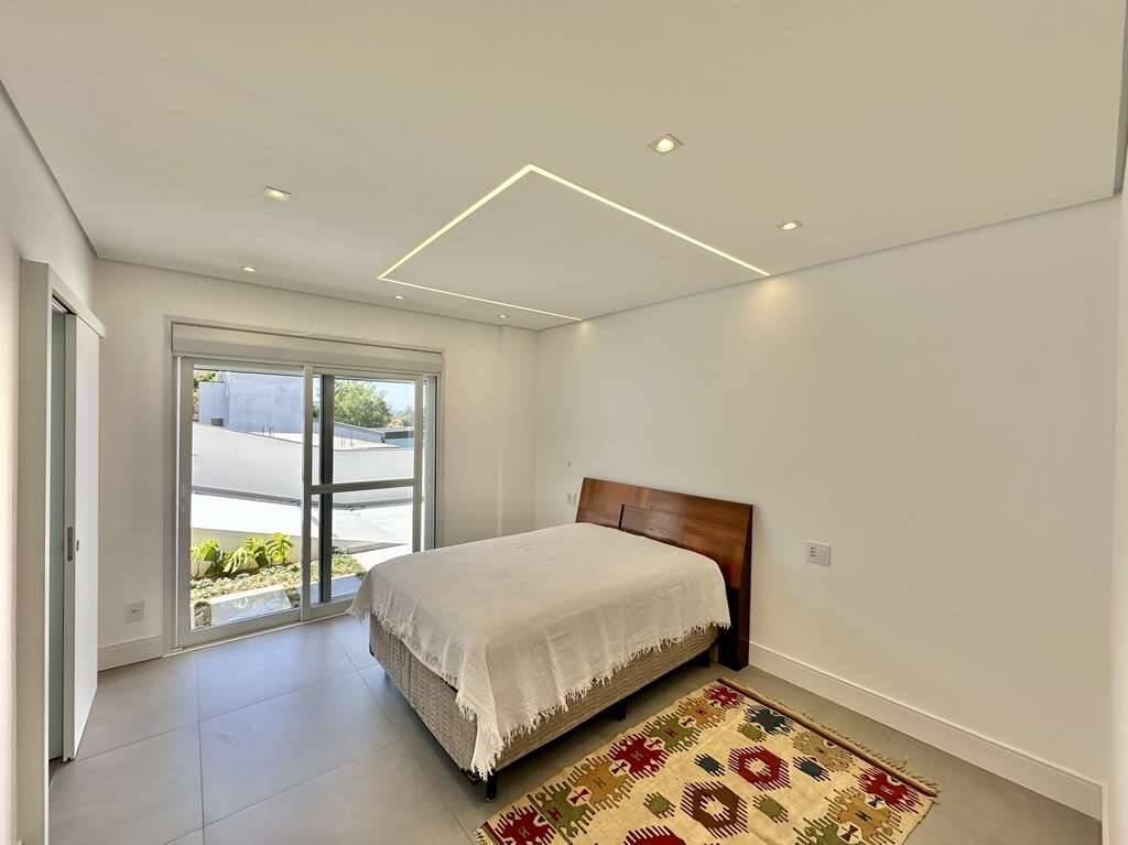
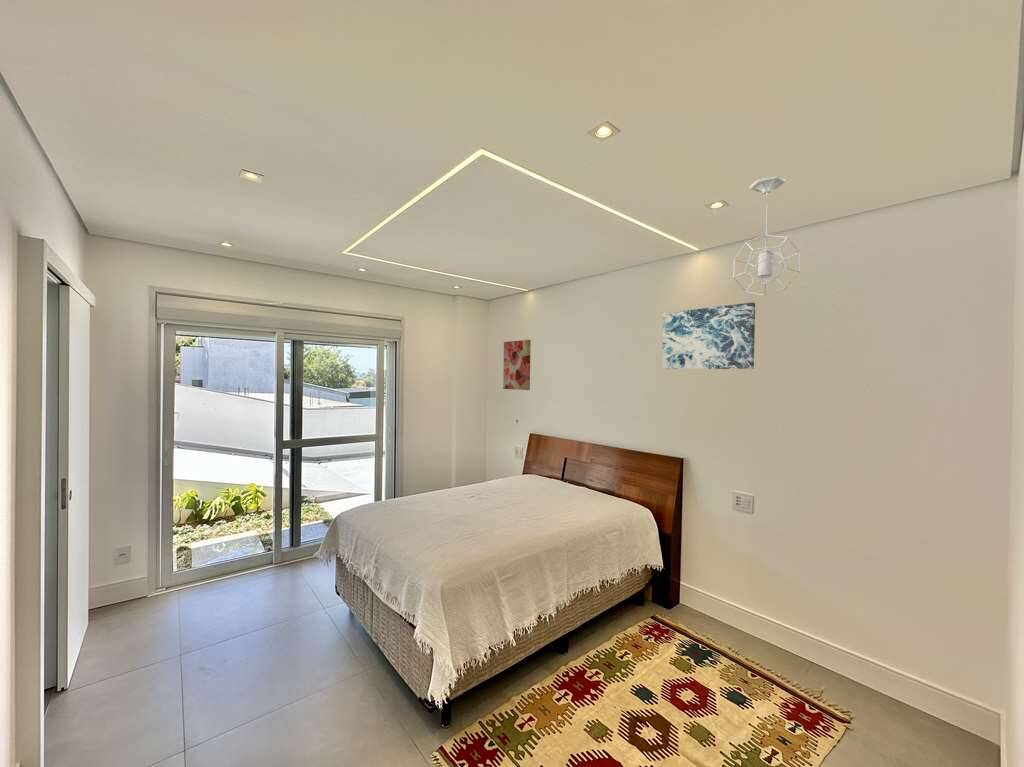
+ wall art [502,339,532,391]
+ wall art [661,301,756,370]
+ pendant light [732,175,801,297]
